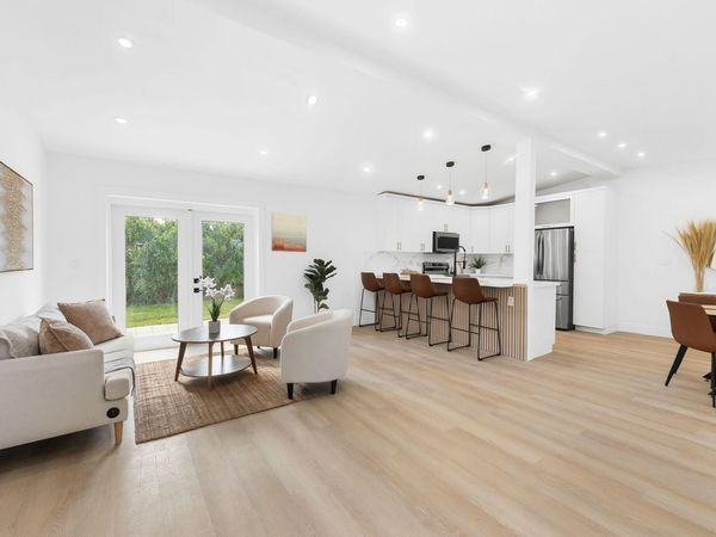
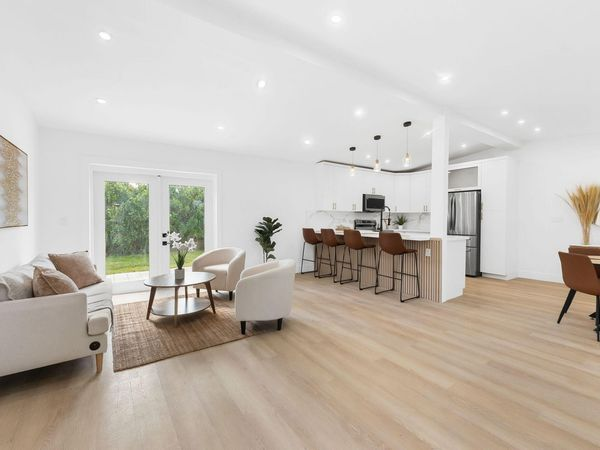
- wall art [271,211,308,253]
